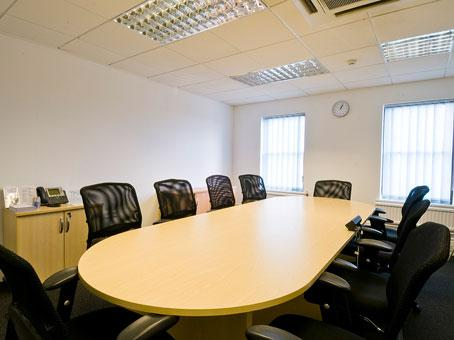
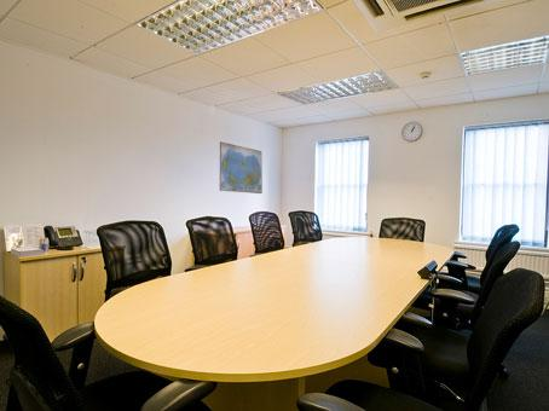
+ world map [219,140,264,195]
